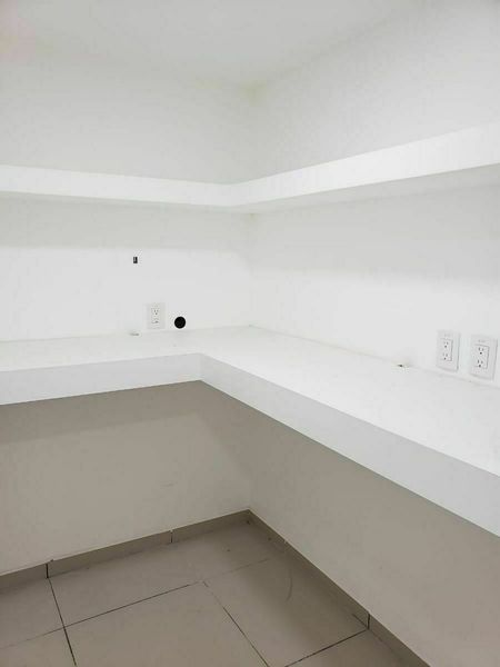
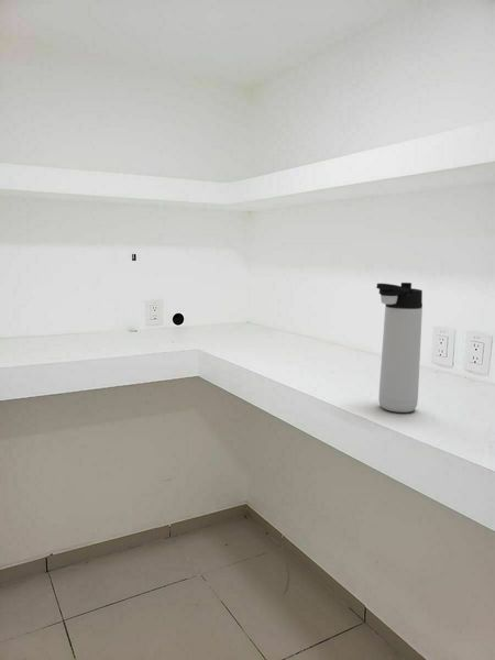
+ thermos bottle [375,282,424,414]
